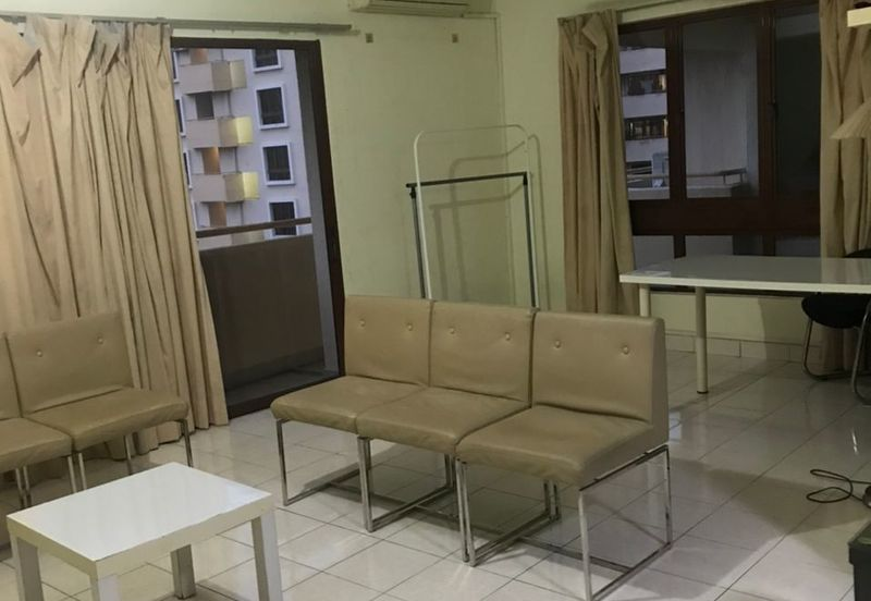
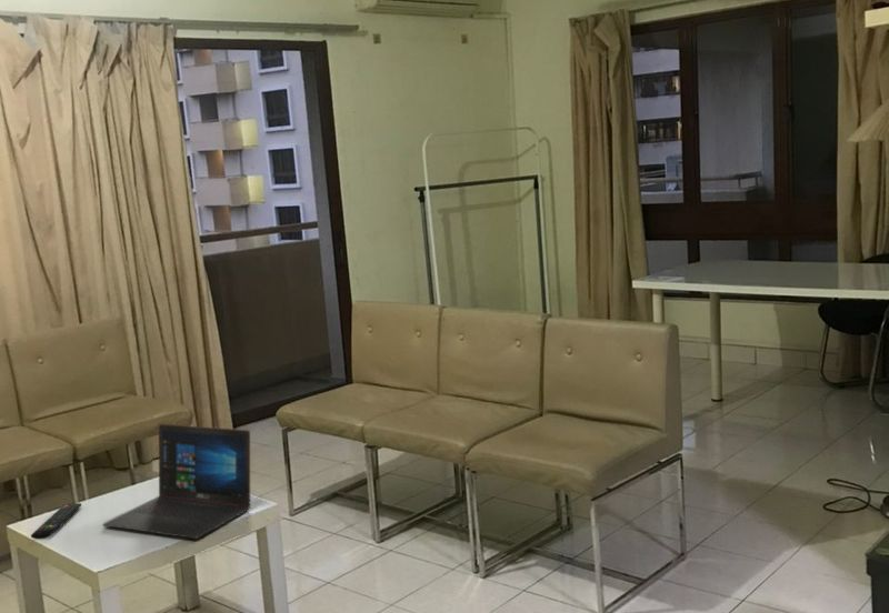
+ remote control [30,502,82,540]
+ laptop [102,423,251,540]
